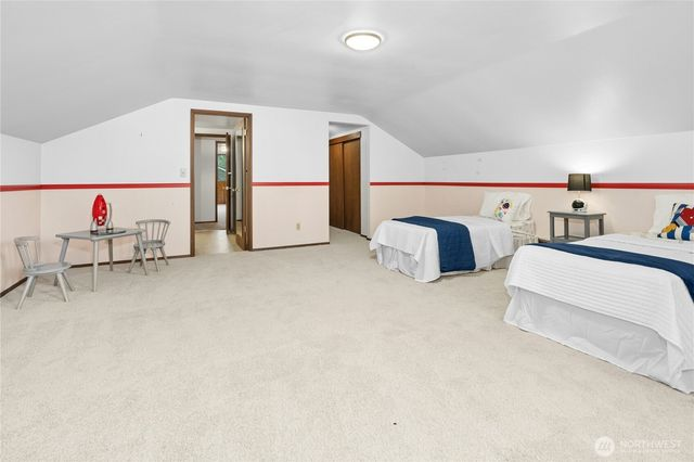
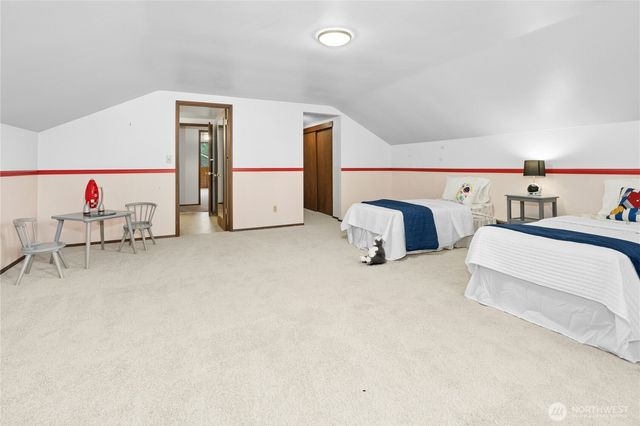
+ plush toy [360,236,387,264]
